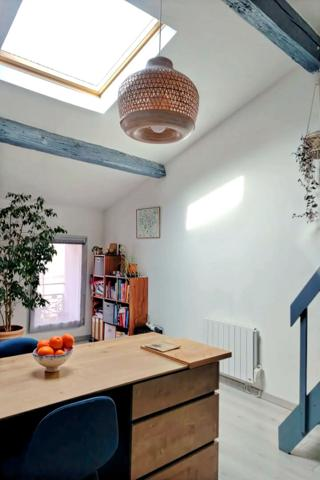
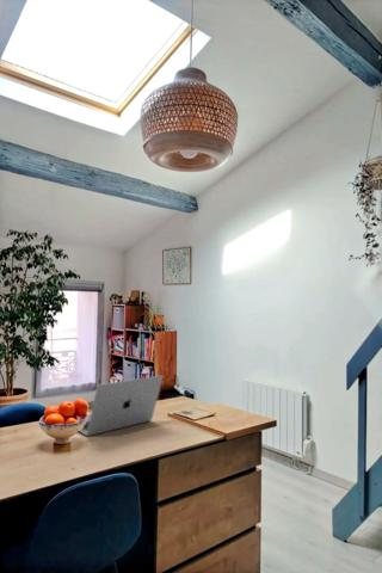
+ laptop [78,375,164,437]
